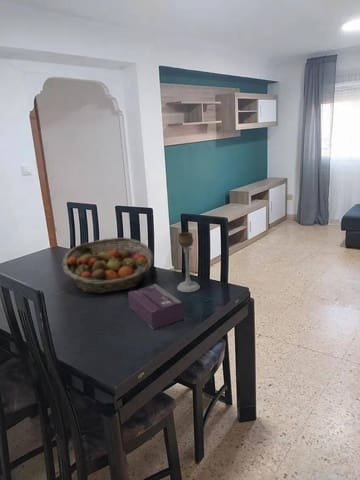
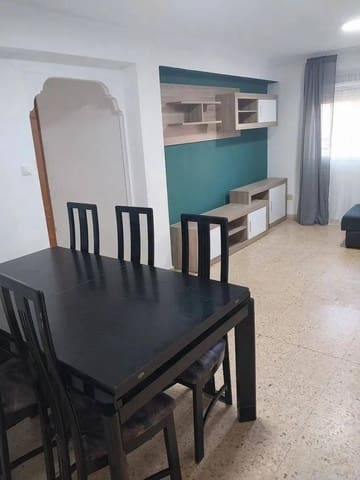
- fruit basket [62,237,154,295]
- tissue box [127,283,185,330]
- candle holder [176,231,201,293]
